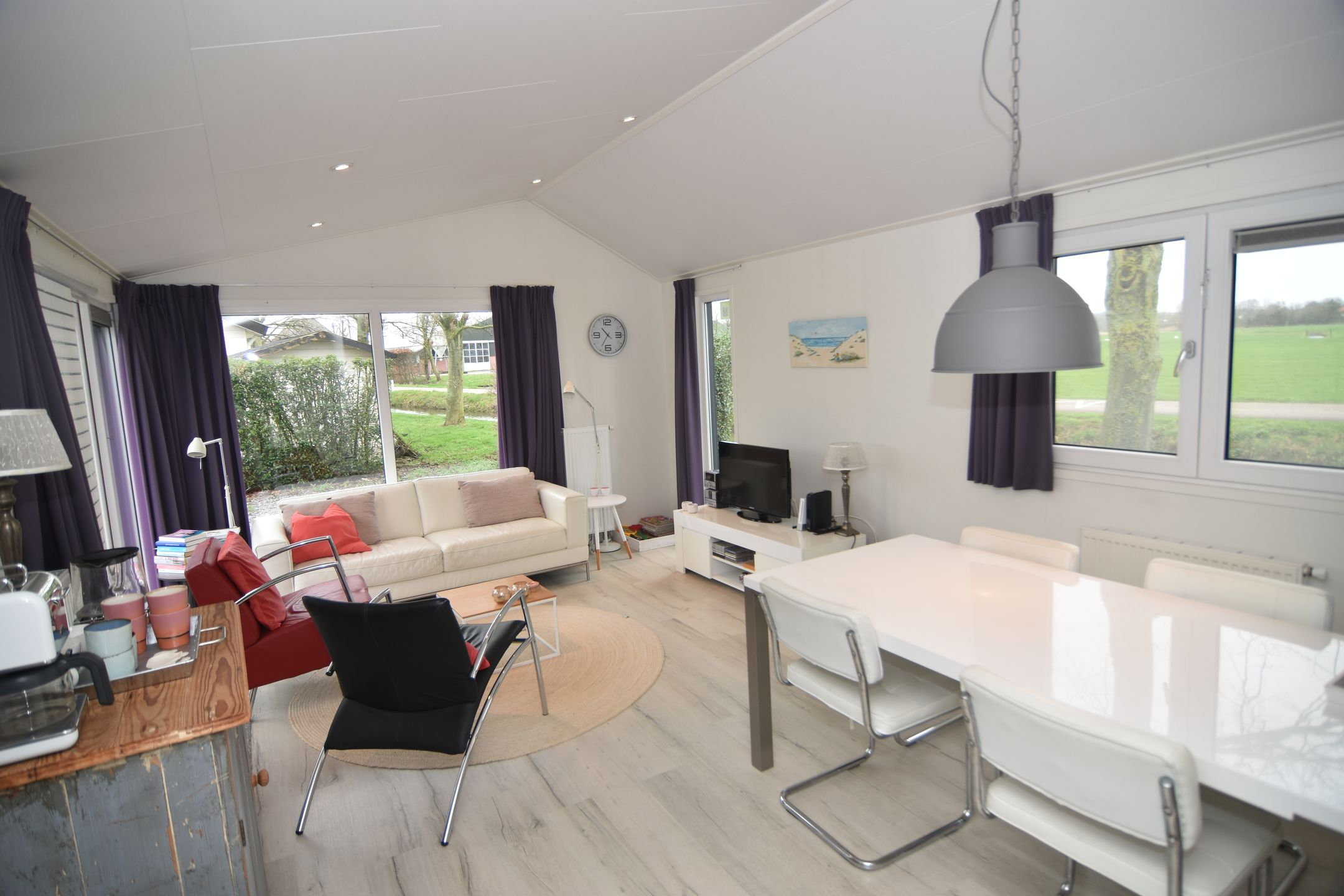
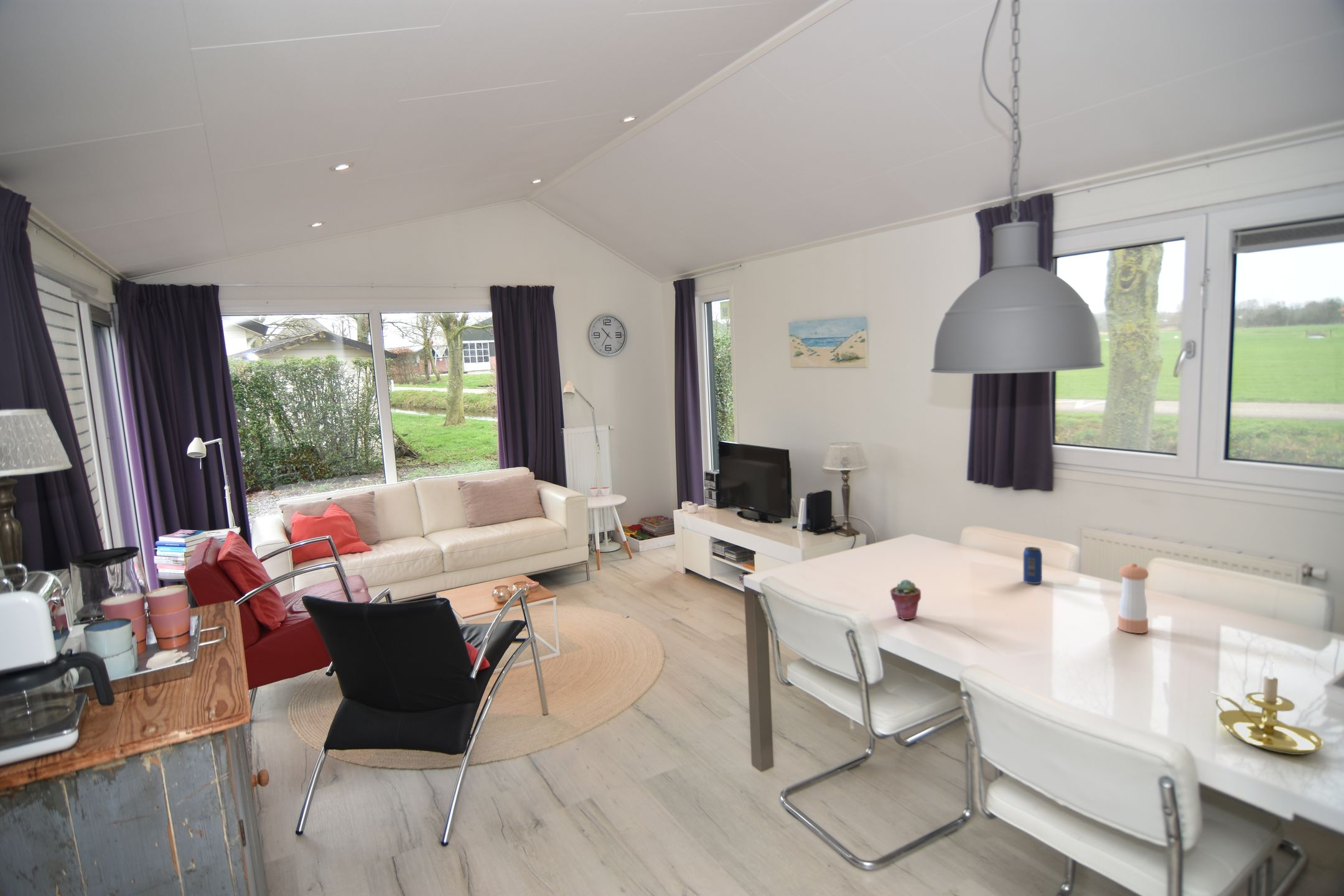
+ candle holder [1208,655,1324,755]
+ potted succulent [890,579,922,620]
+ pepper shaker [1118,562,1149,634]
+ beverage can [1023,546,1043,584]
